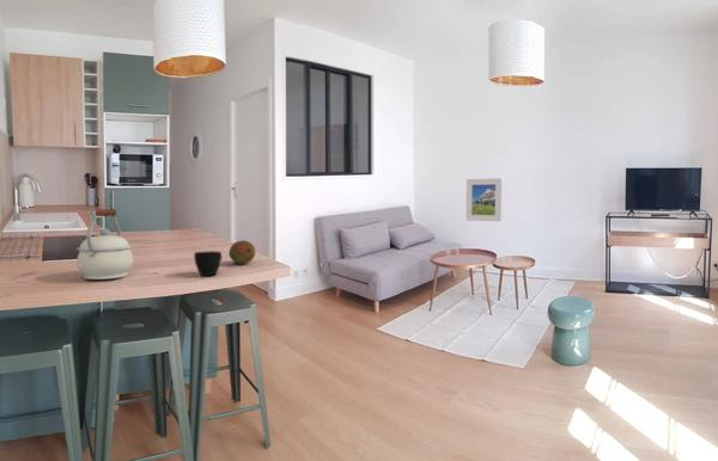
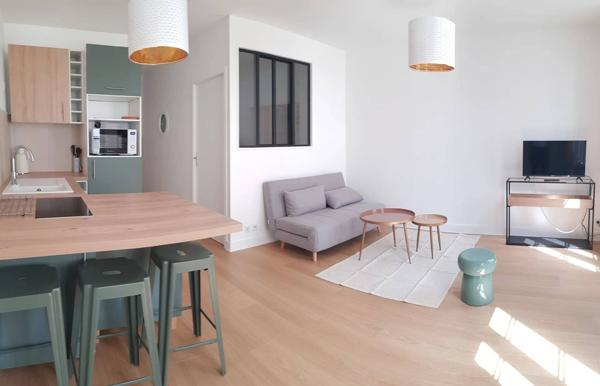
- kettle [75,208,134,281]
- cup [193,250,223,277]
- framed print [466,177,503,222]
- fruit [227,239,256,265]
